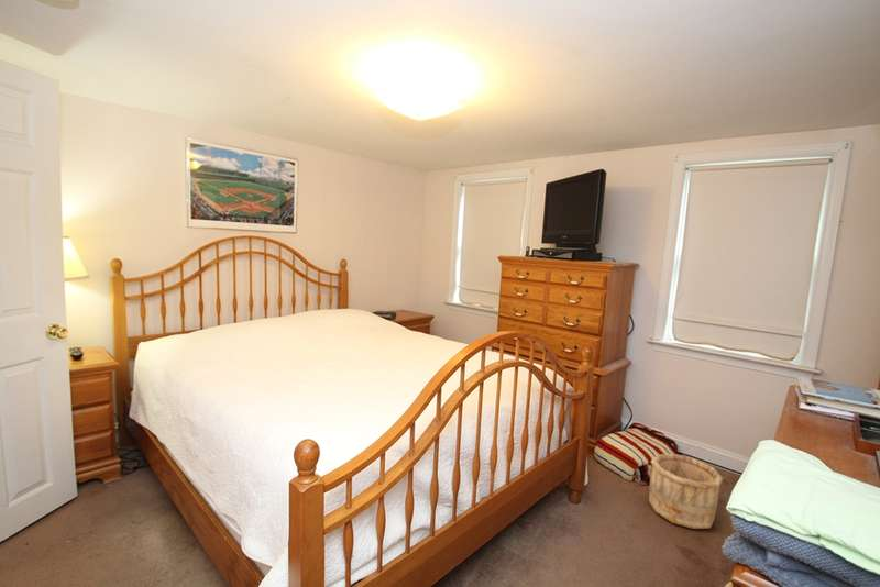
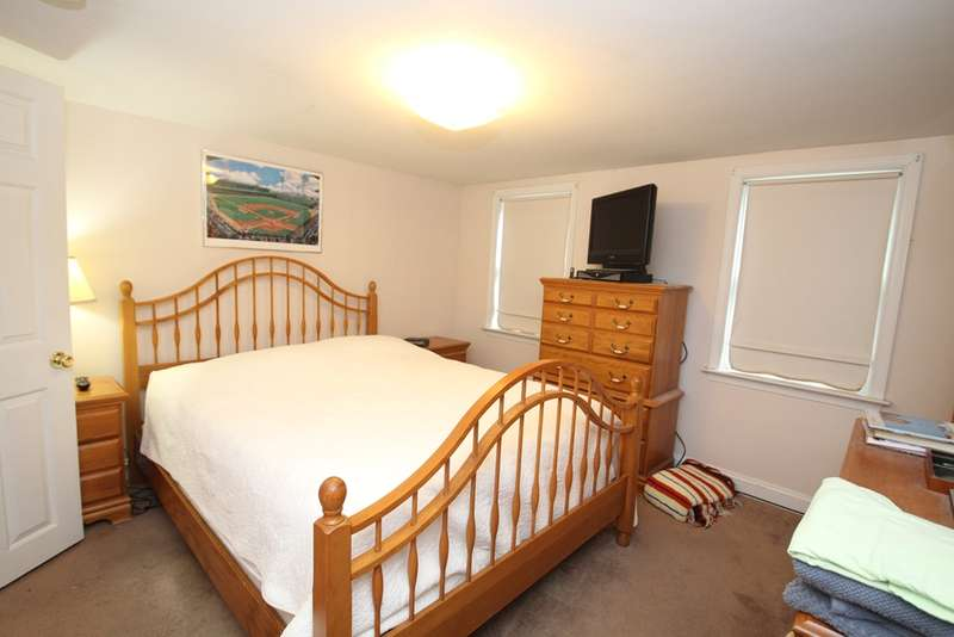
- wooden bucket [648,453,724,530]
